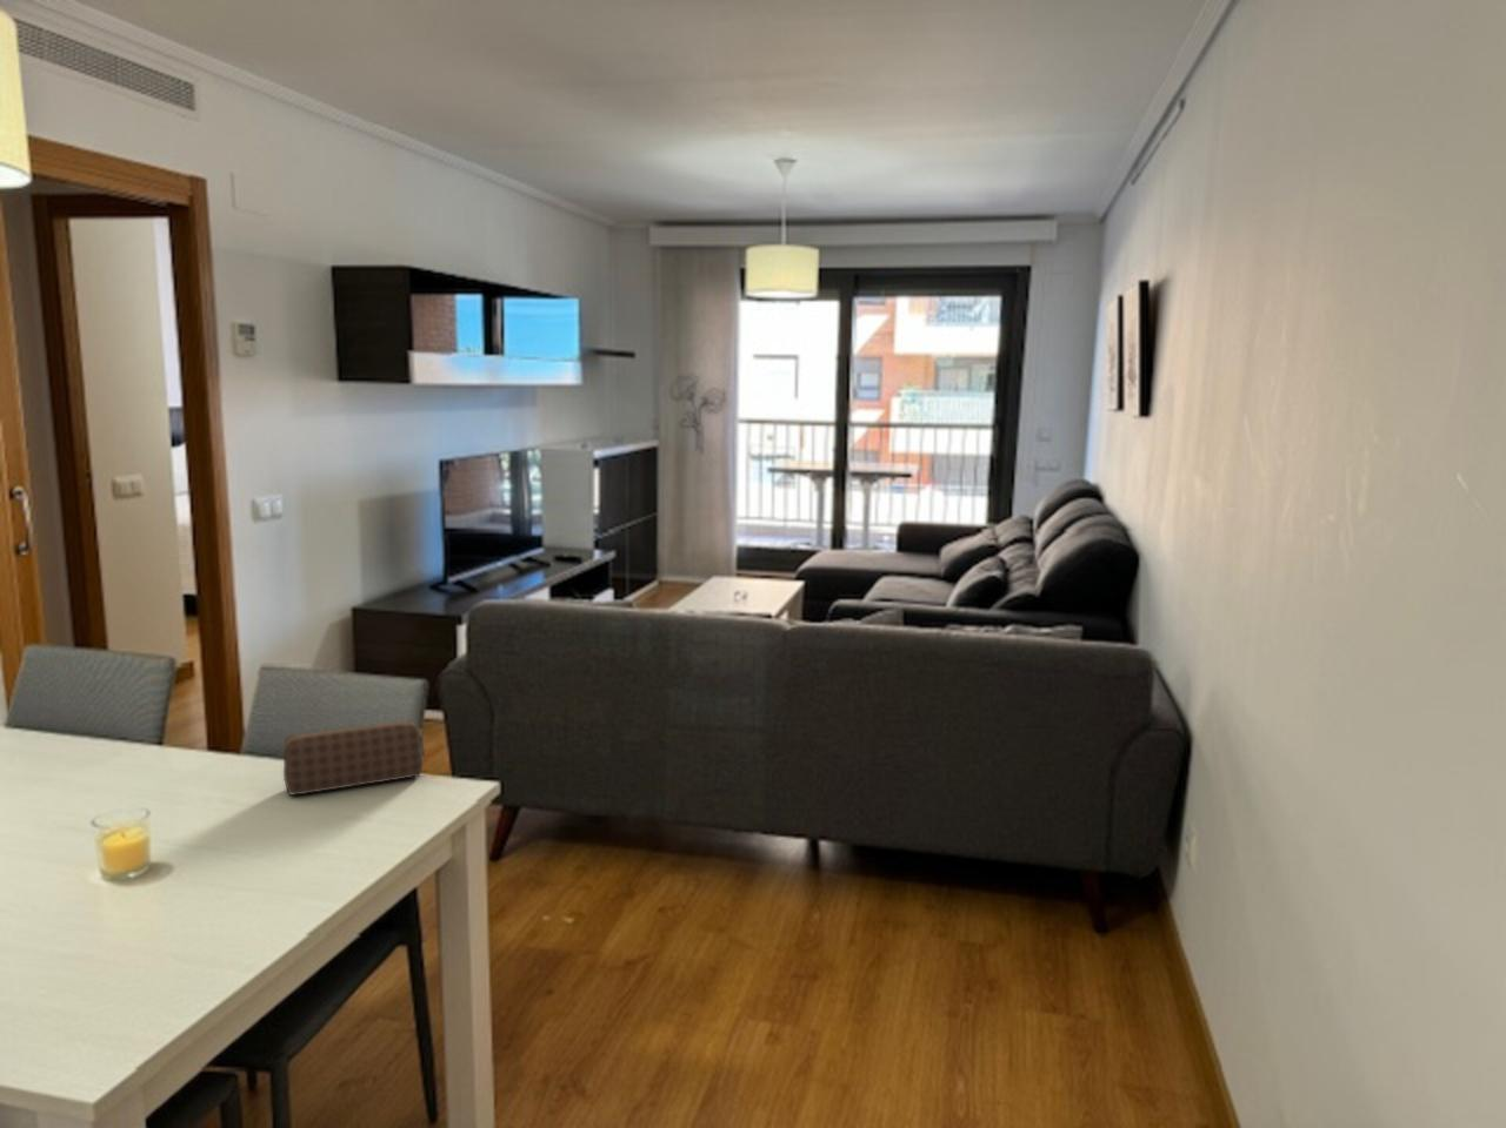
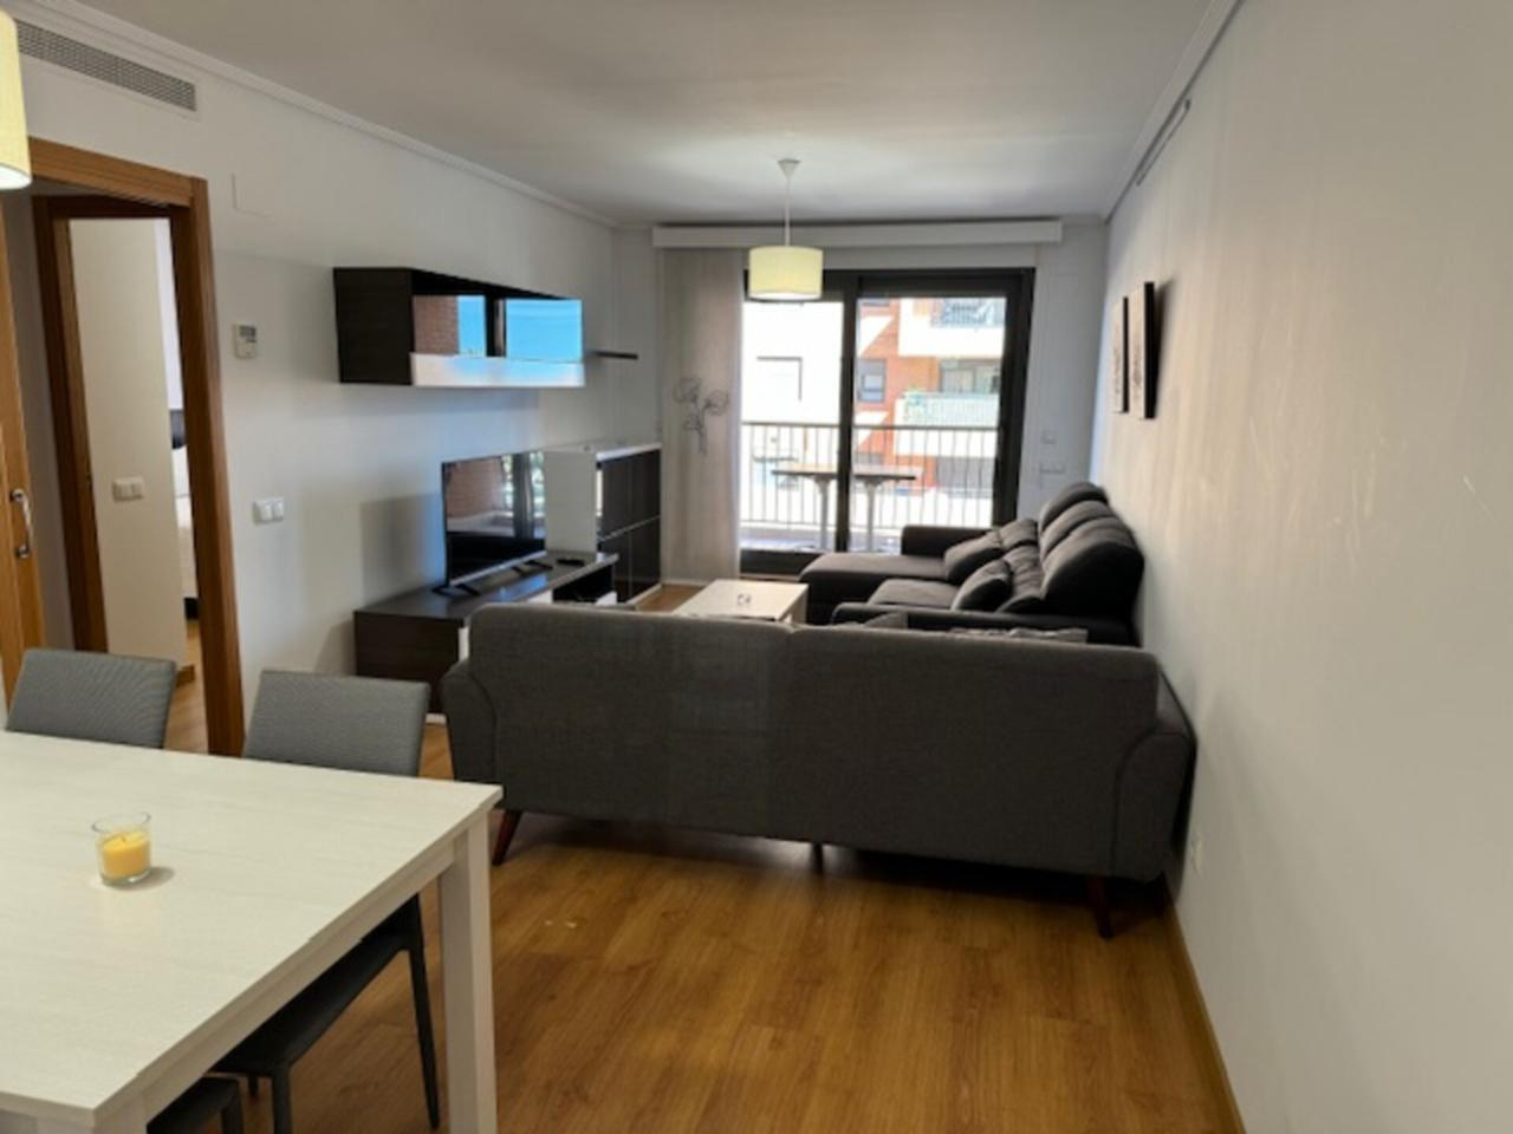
- speaker [282,719,426,796]
